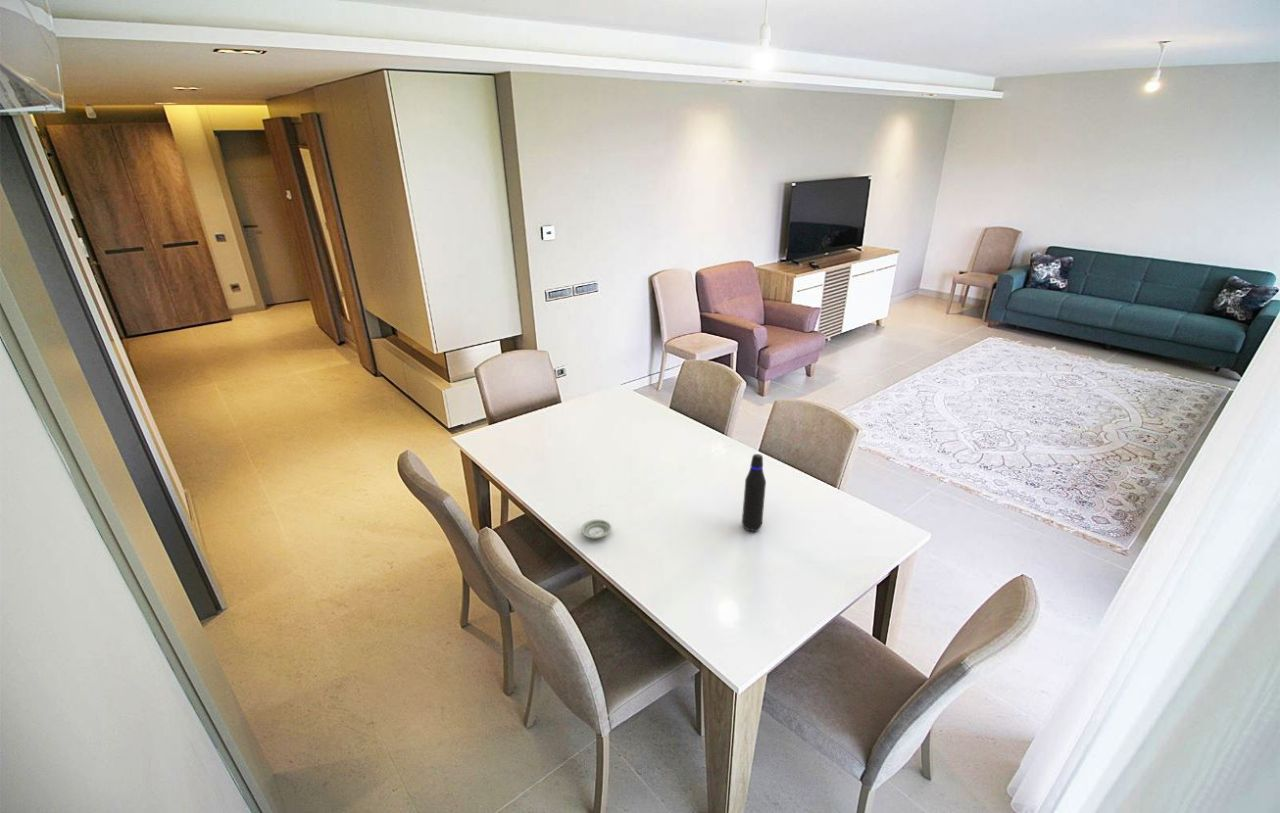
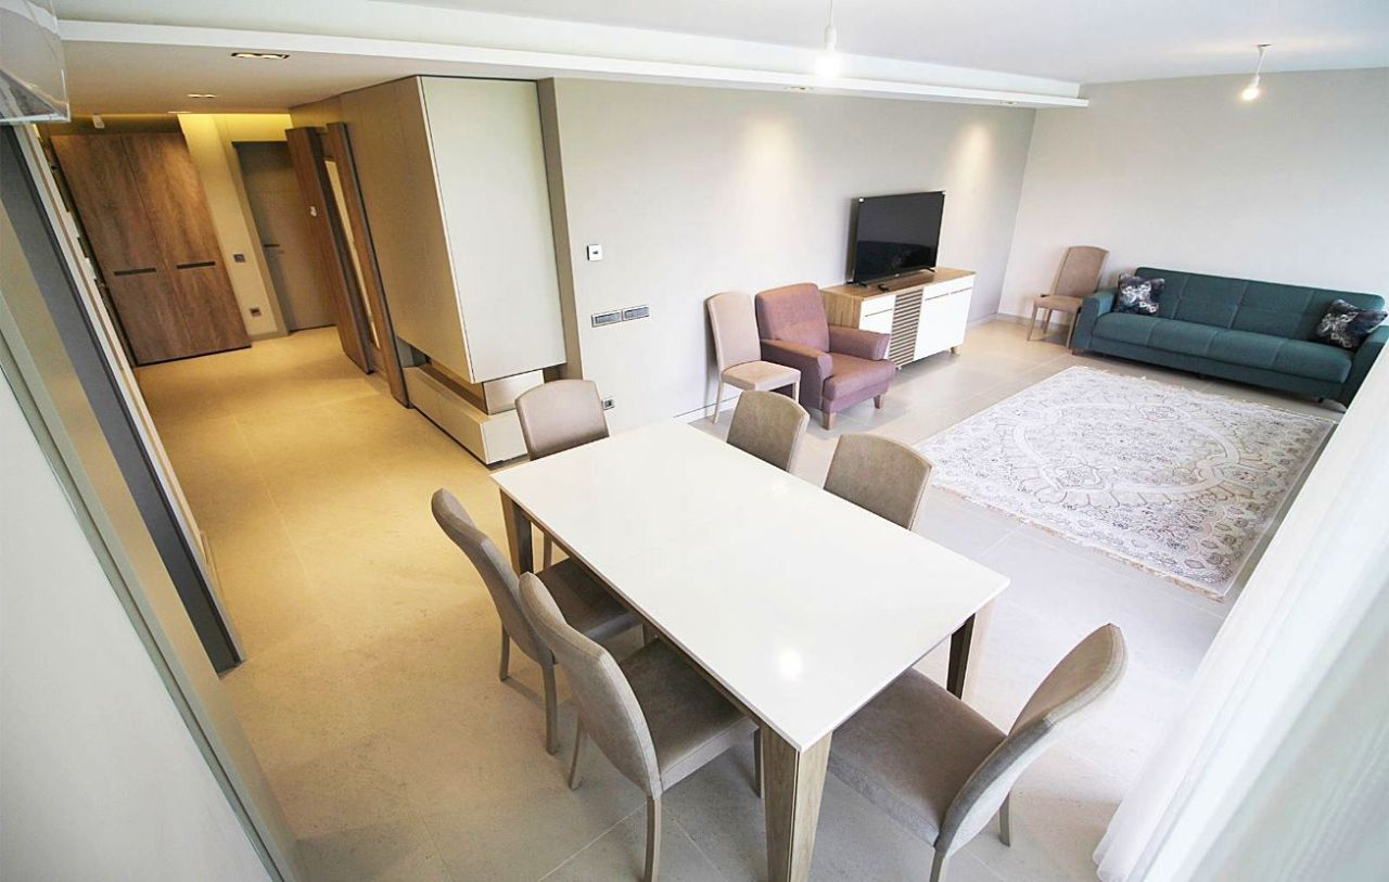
- saucer [580,518,612,540]
- water bottle [741,453,767,533]
